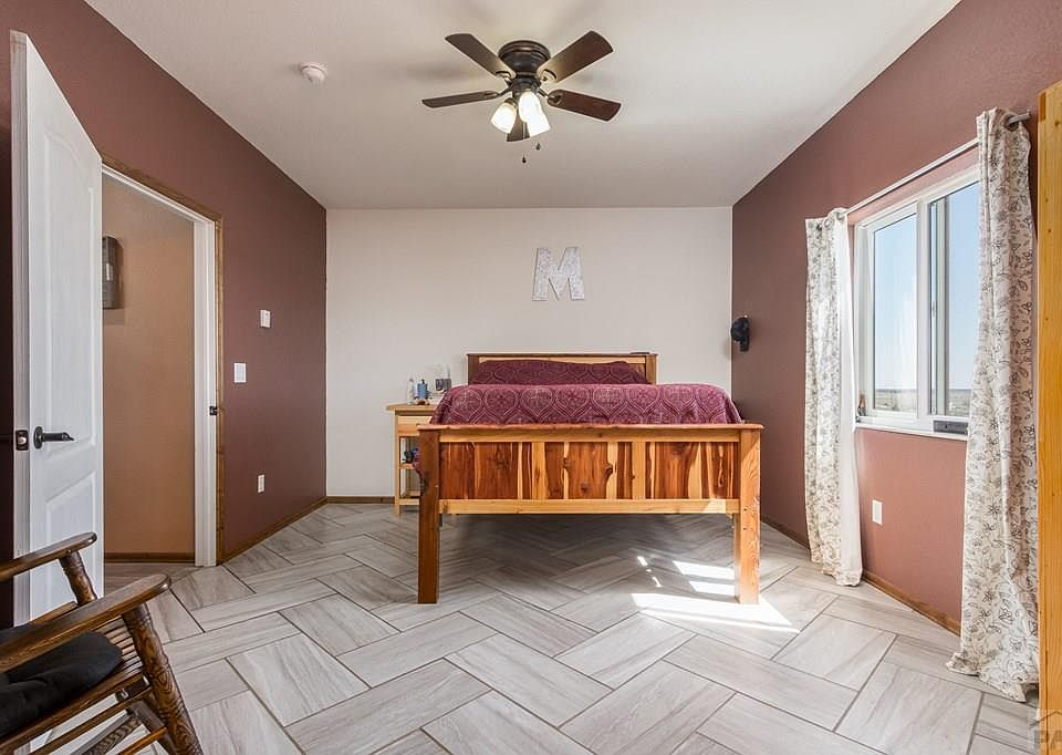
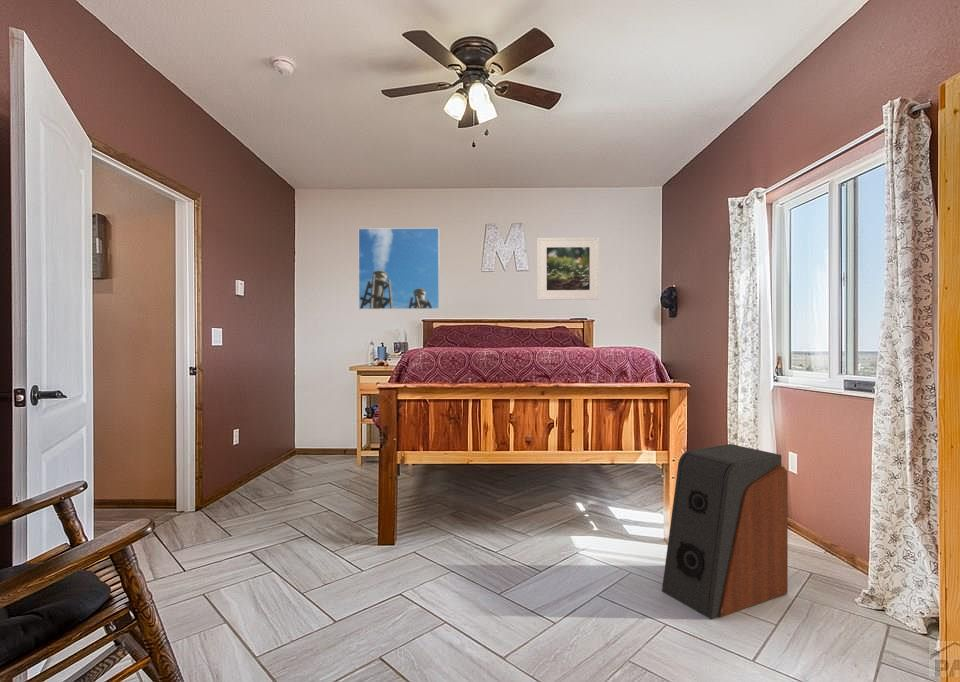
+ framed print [357,227,440,310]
+ speaker [661,443,789,620]
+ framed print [536,237,600,301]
